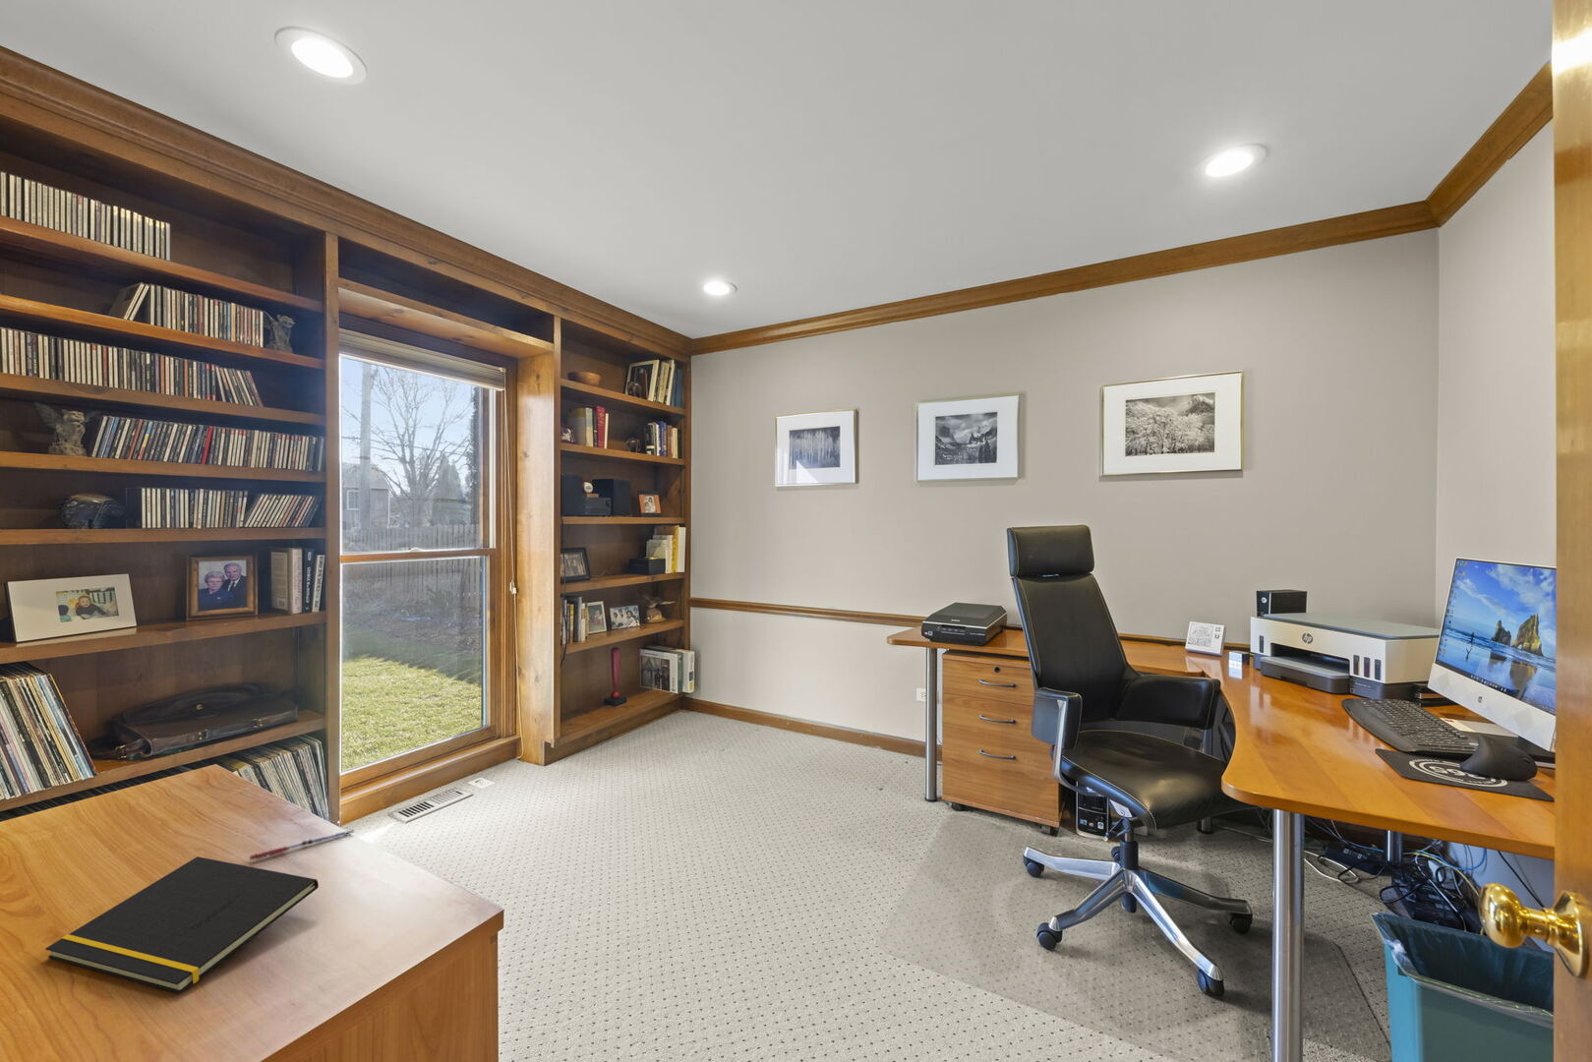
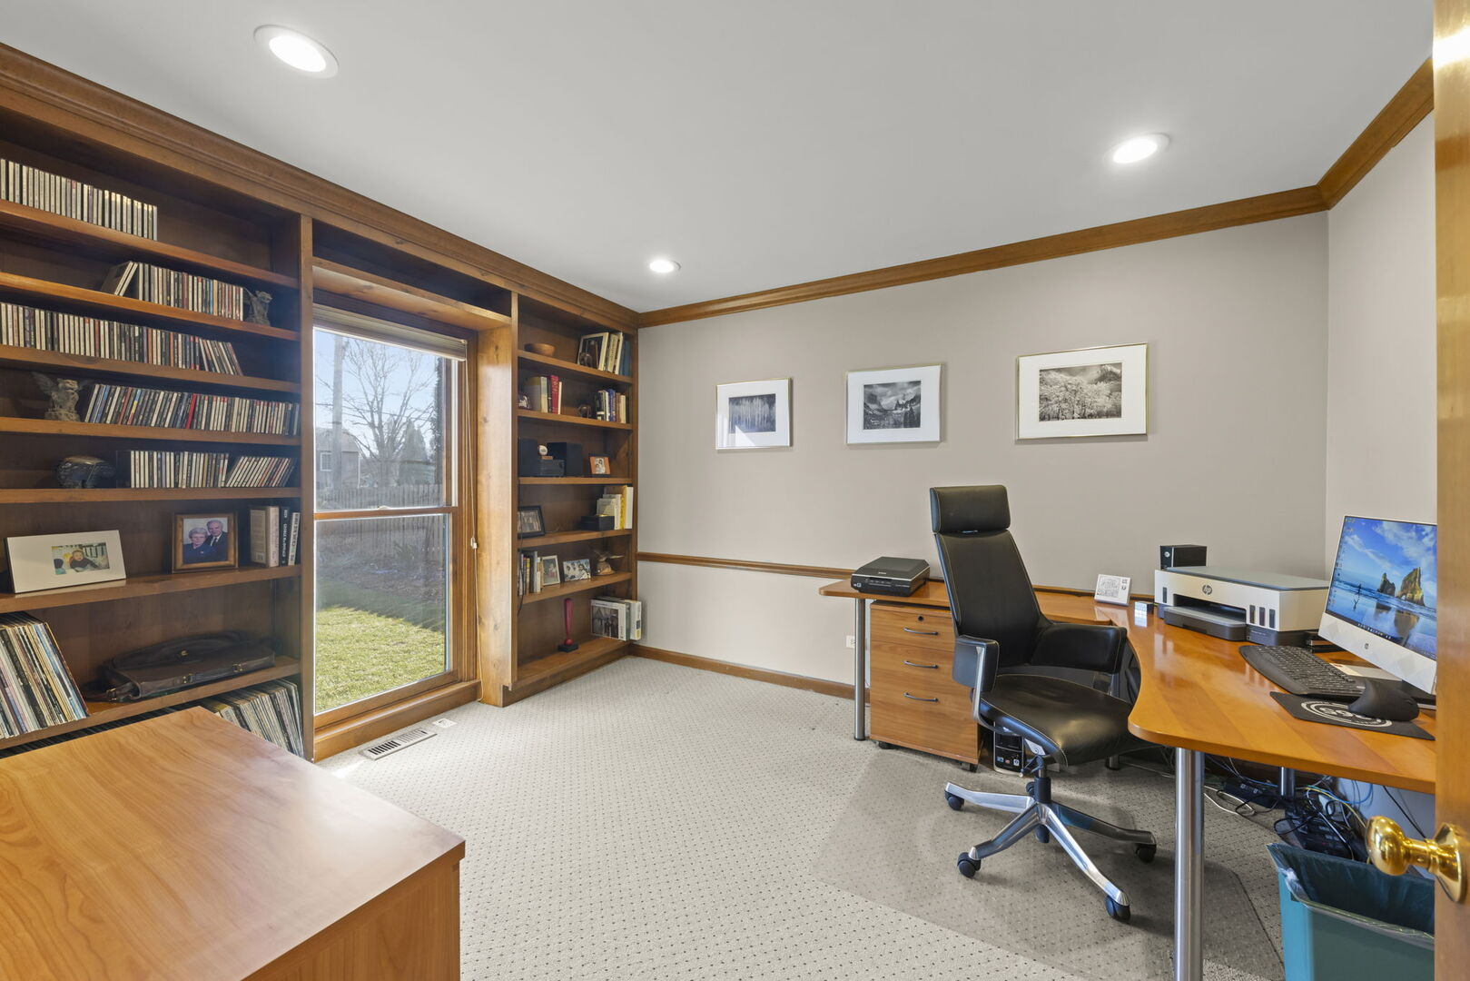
- notepad [44,856,320,994]
- pen [249,829,354,862]
